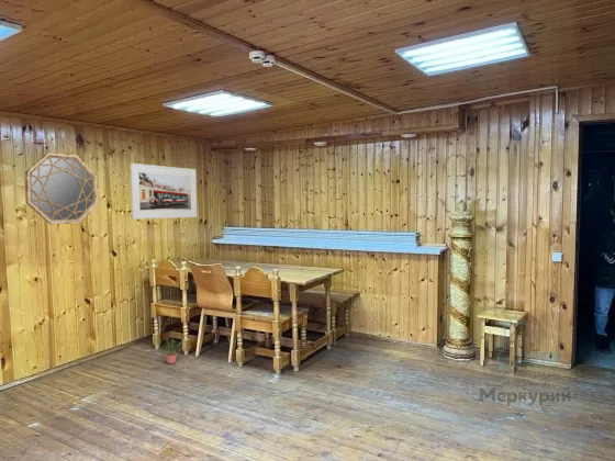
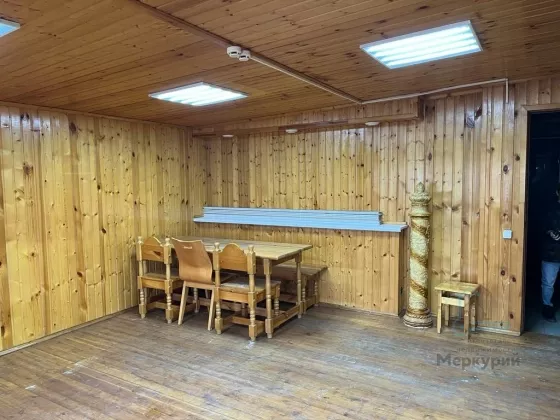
- home mirror [24,151,99,225]
- potted plant [160,337,185,364]
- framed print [130,162,198,220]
